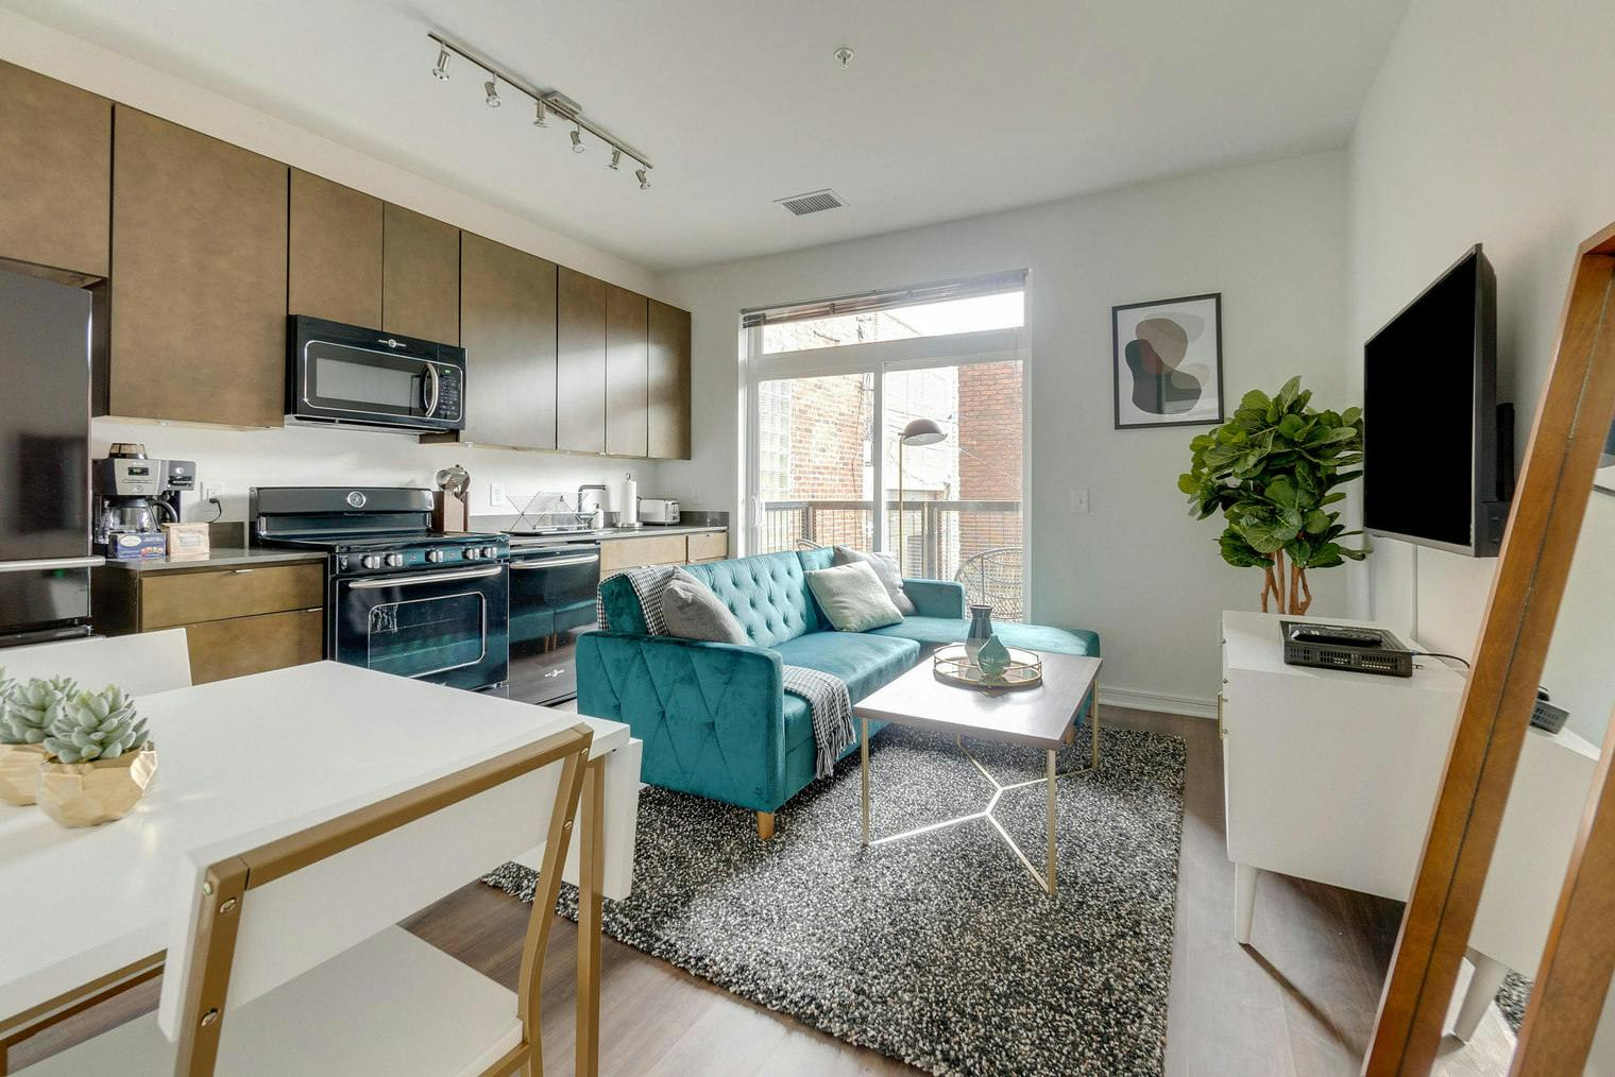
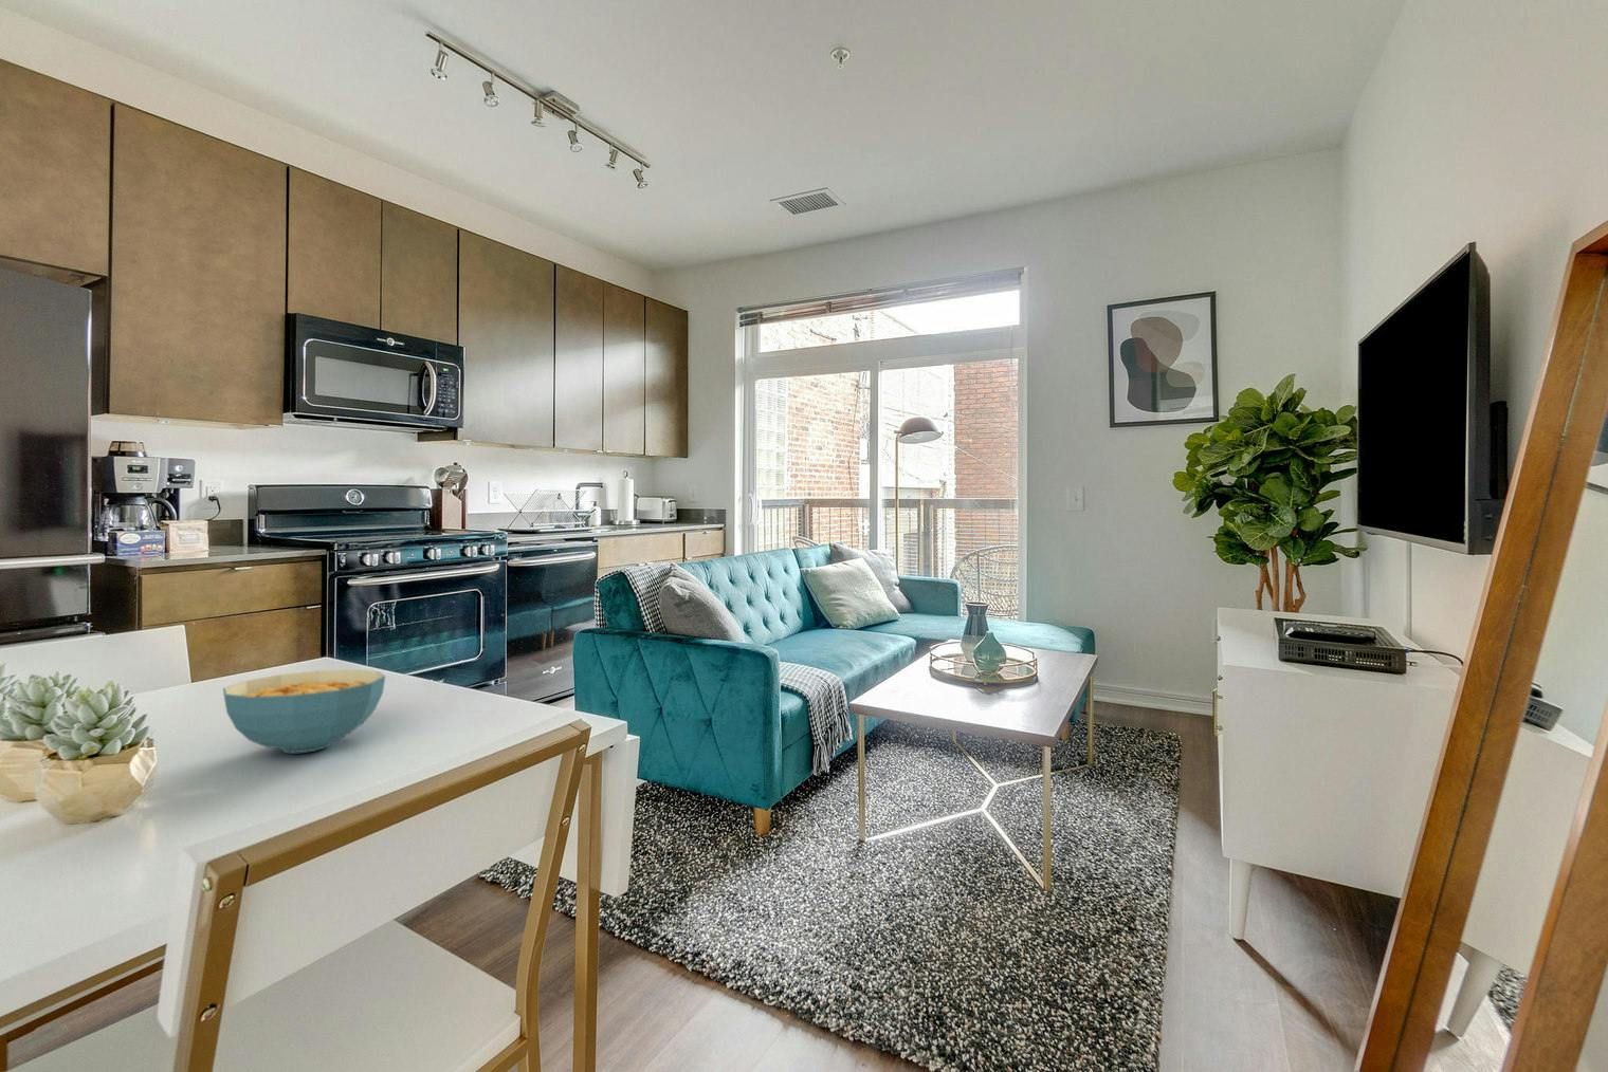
+ cereal bowl [223,668,386,755]
